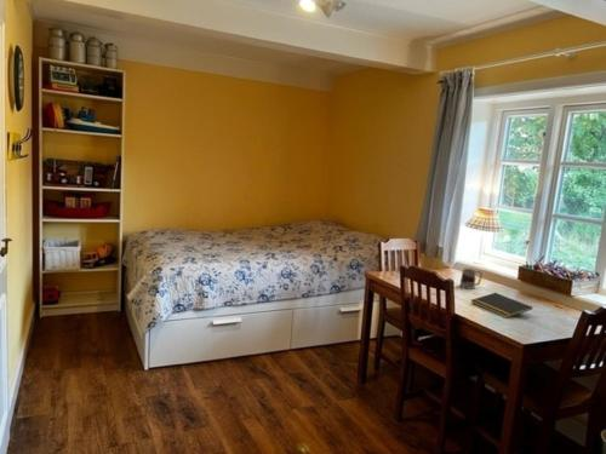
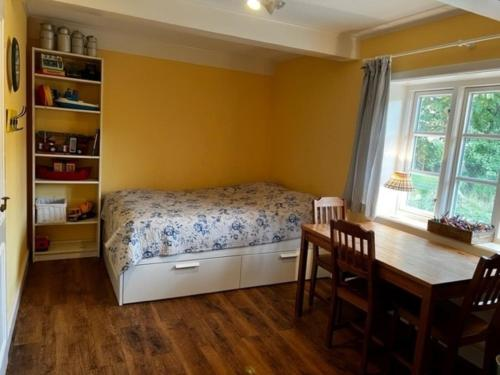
- mug [458,268,484,291]
- notepad [470,292,533,318]
